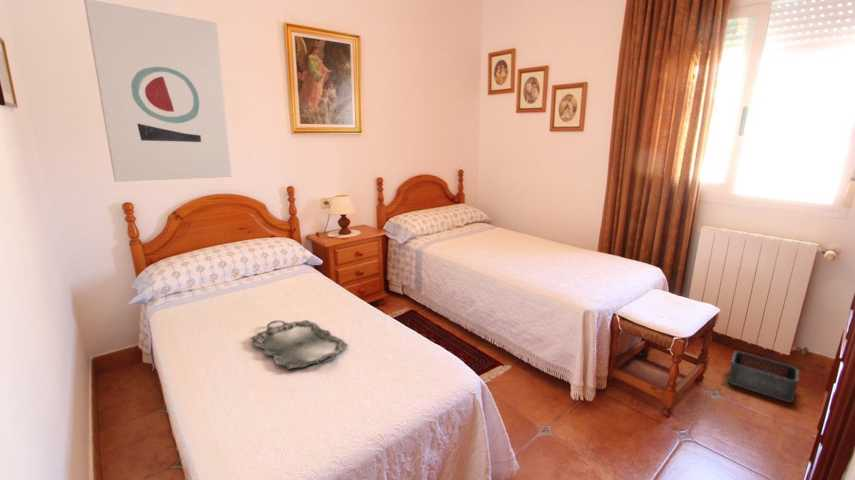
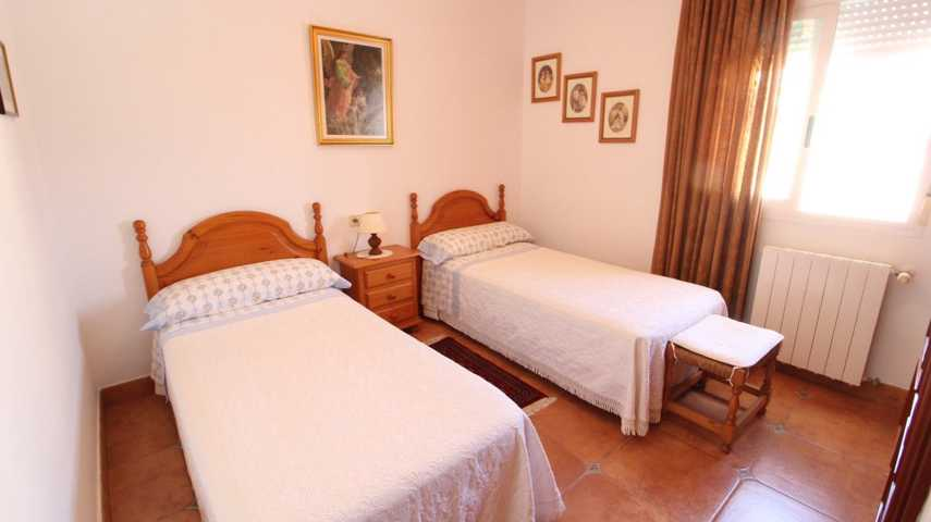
- storage bin [727,350,800,403]
- serving tray [250,319,349,370]
- wall art [83,0,233,183]
